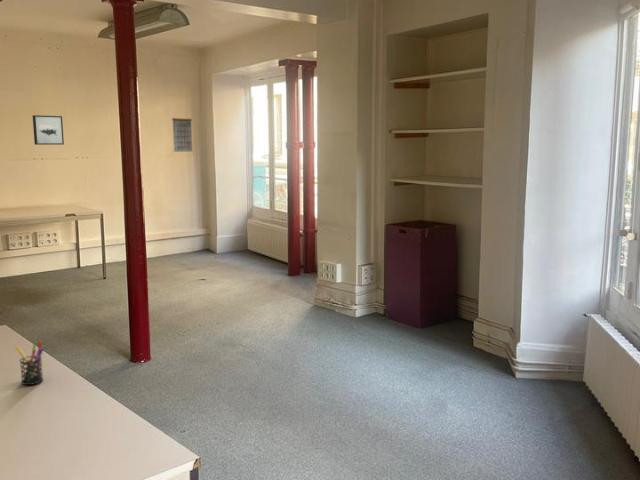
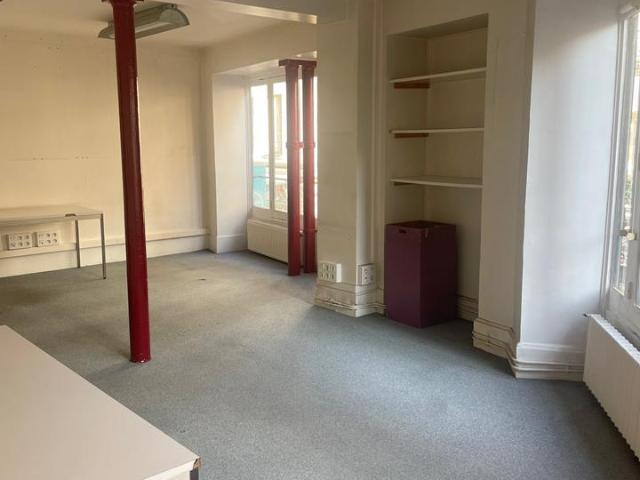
- wall art [32,114,65,146]
- pen holder [14,340,44,386]
- calendar [171,117,193,153]
